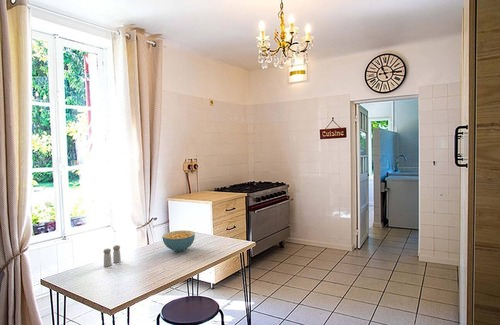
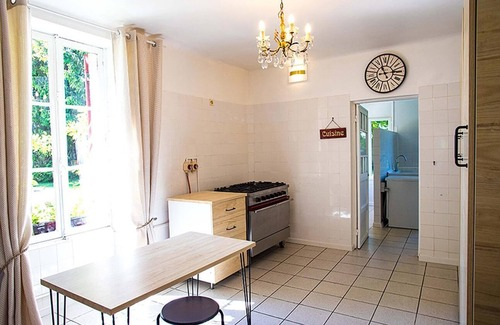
- salt and pepper shaker [102,244,122,267]
- cereal bowl [161,229,196,253]
